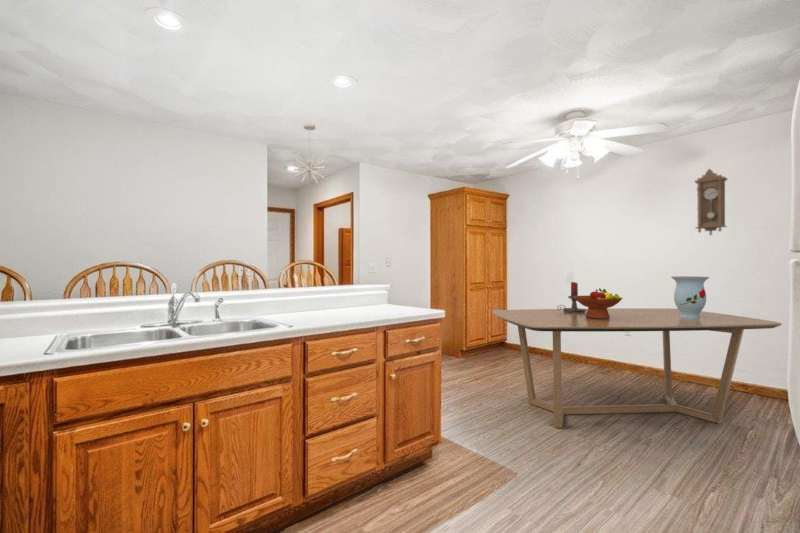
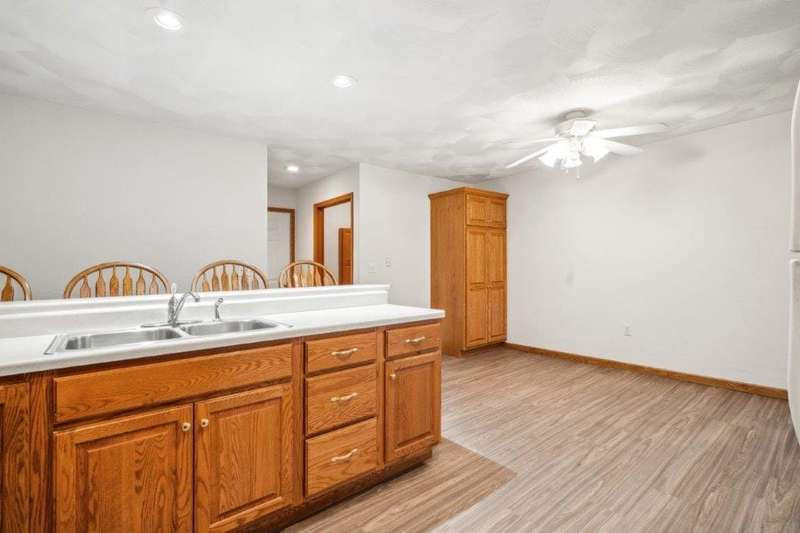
- pendant light [292,123,327,186]
- pendulum clock [694,168,728,236]
- candle holder [556,281,586,313]
- vase [670,275,710,318]
- fruit bowl [574,287,623,319]
- dining table [491,307,783,429]
